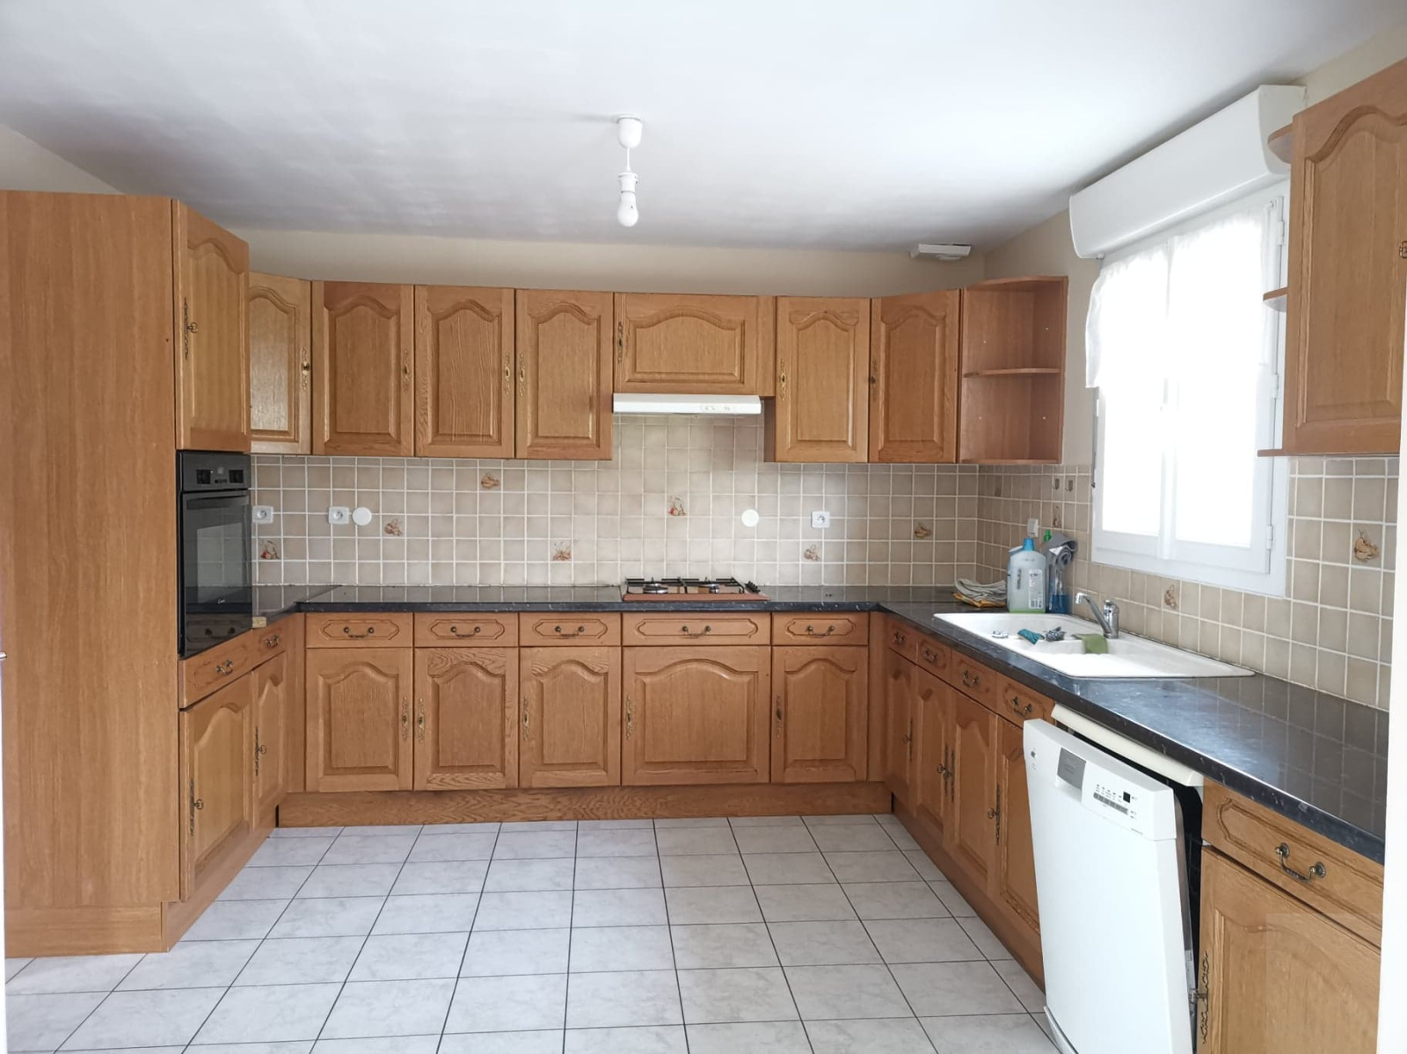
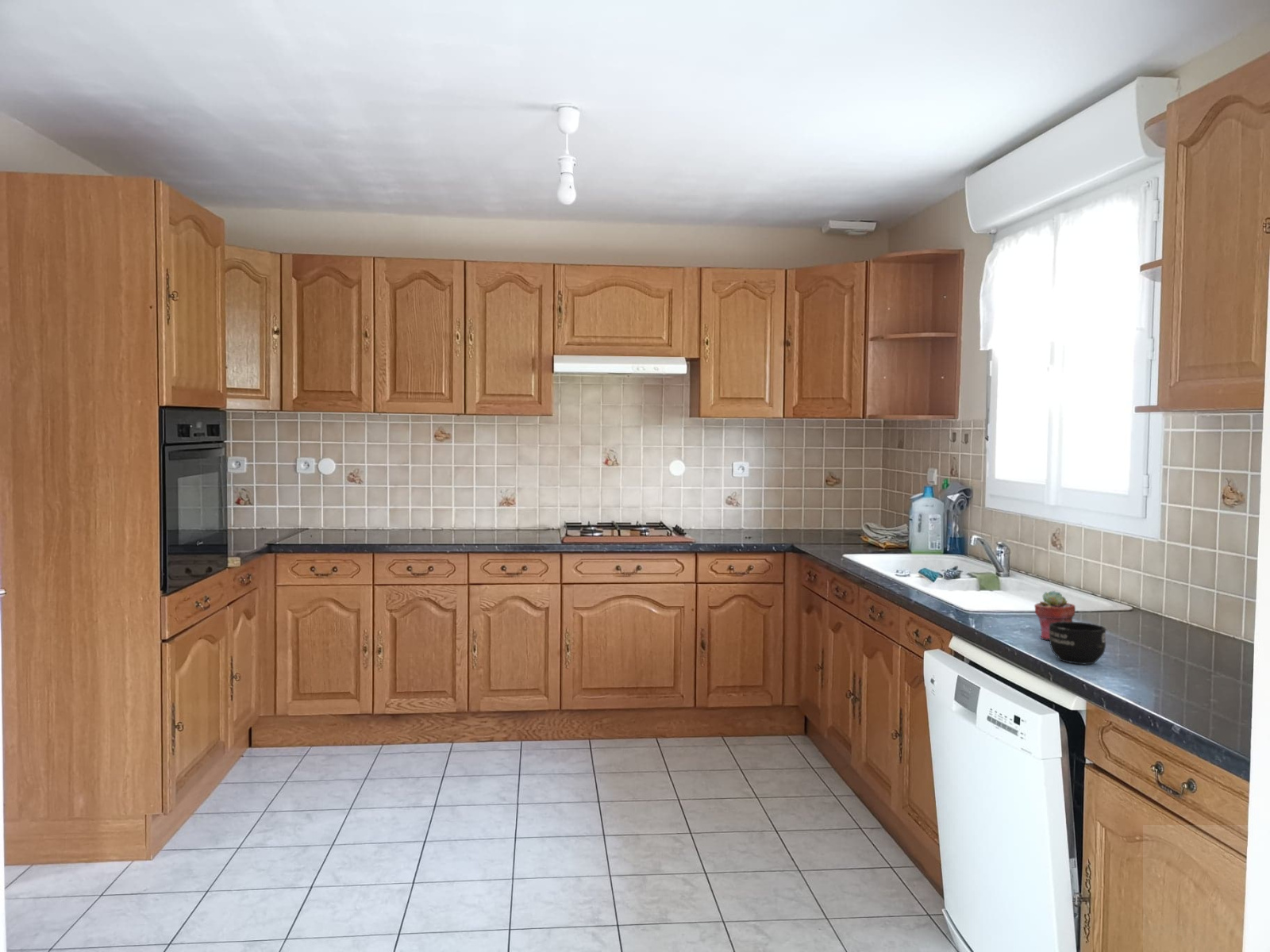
+ mug [1049,621,1106,665]
+ potted succulent [1033,589,1076,641]
